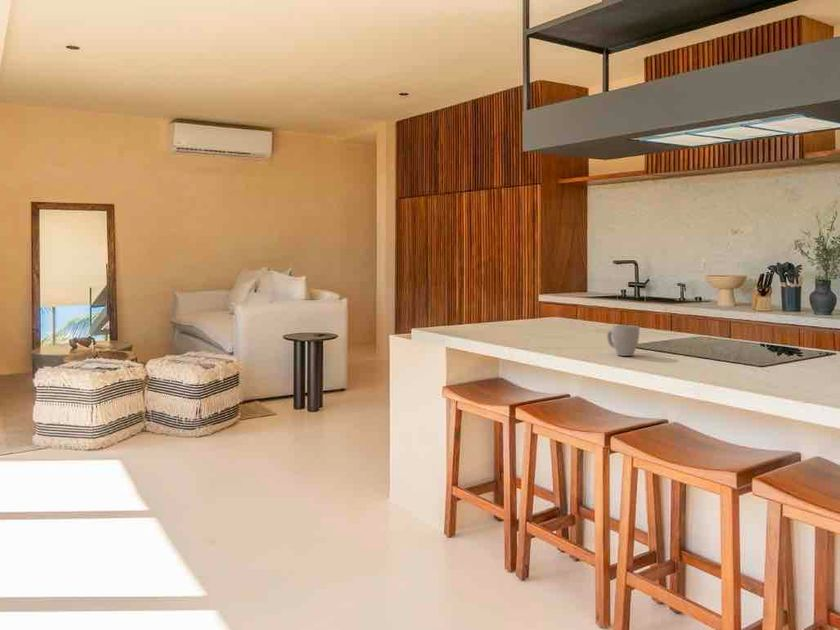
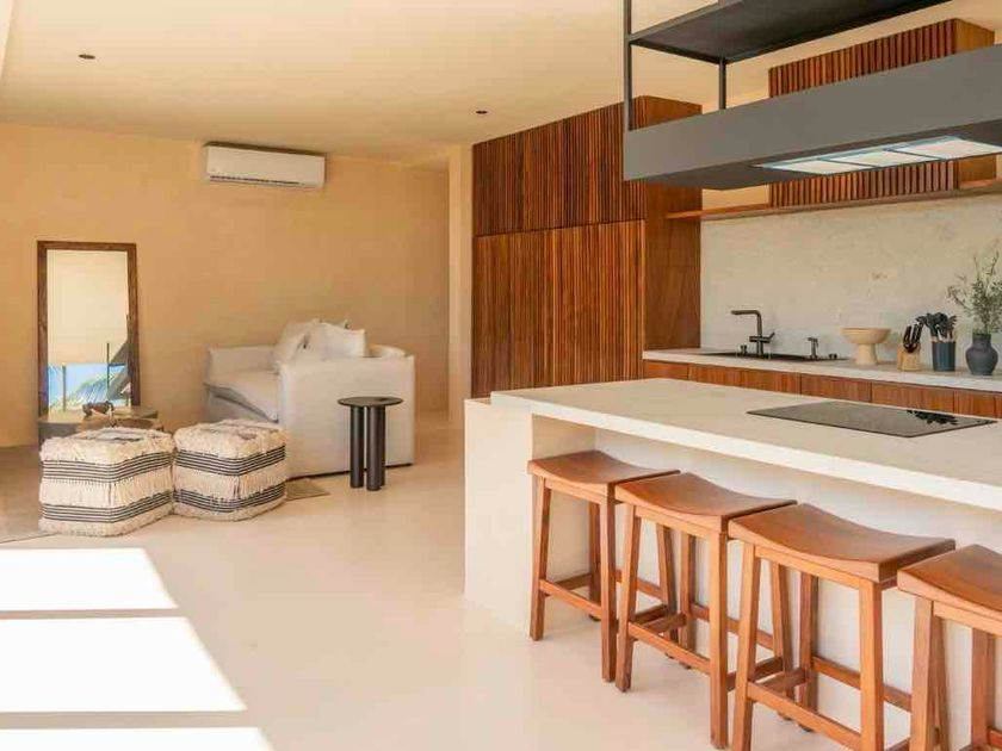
- mug [606,324,640,357]
